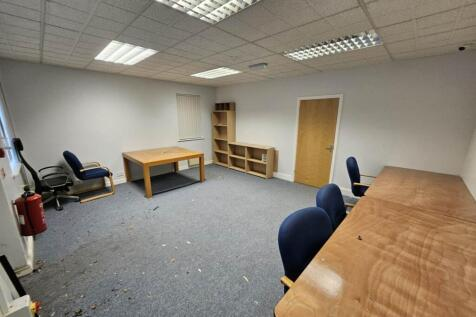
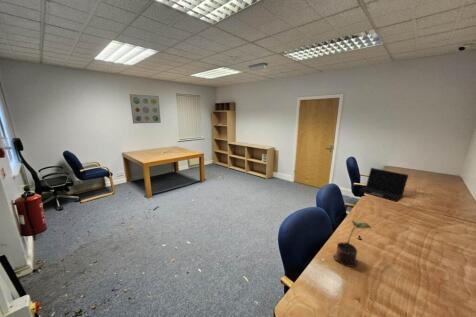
+ wall art [129,93,162,125]
+ potted plant [332,220,373,268]
+ laptop [357,167,409,203]
